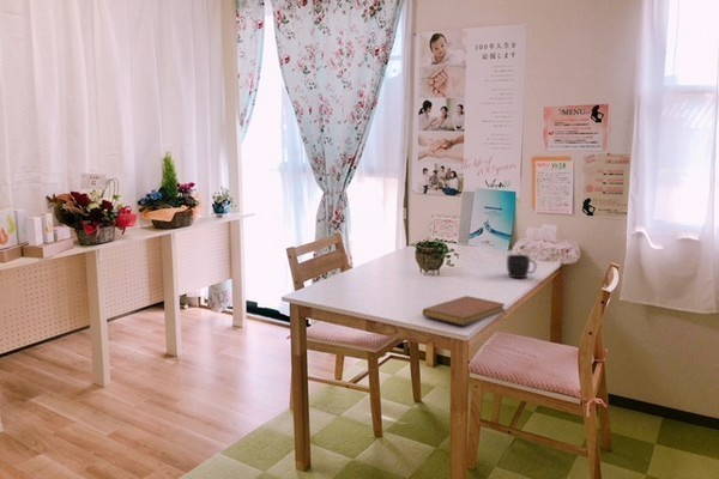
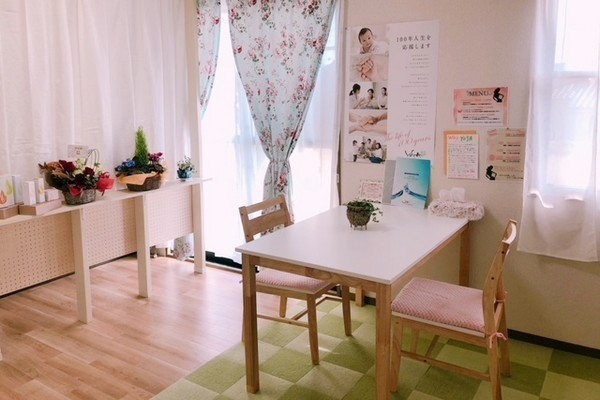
- mug [506,254,538,279]
- notebook [422,295,507,327]
